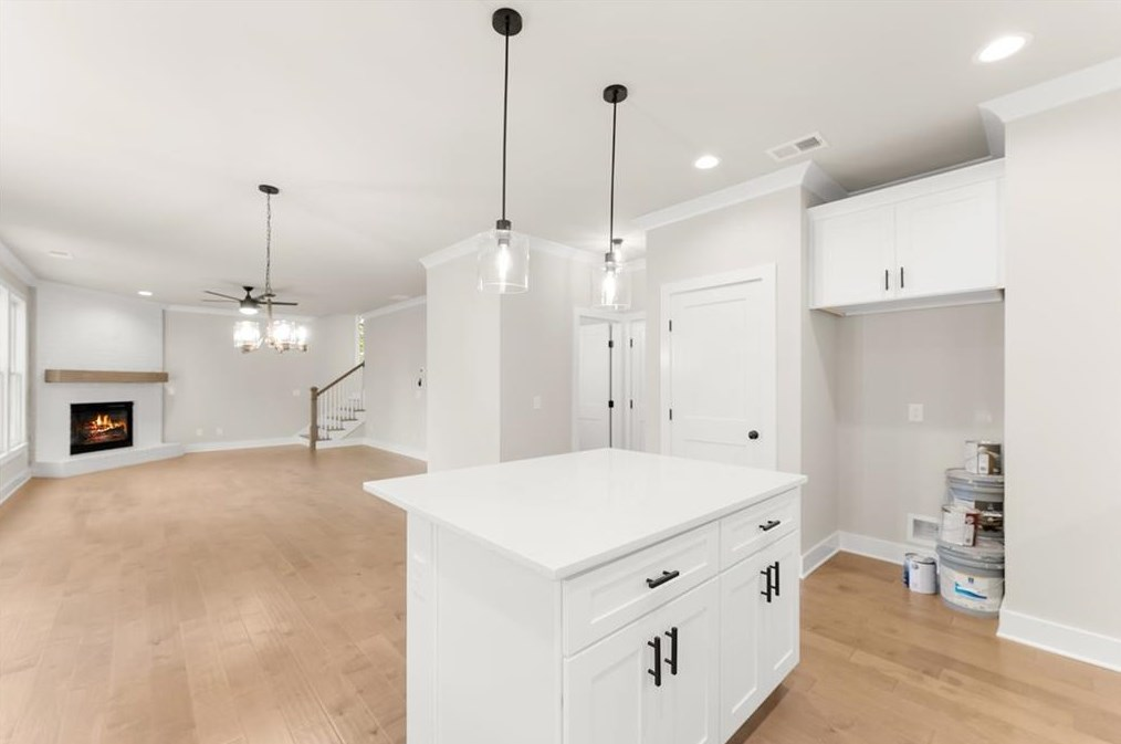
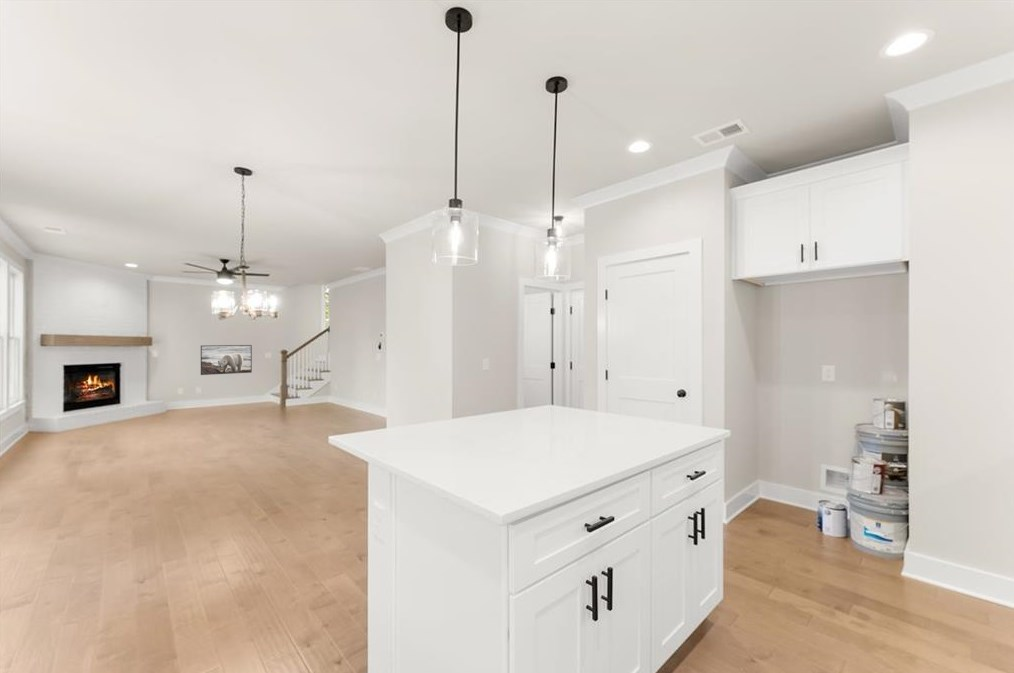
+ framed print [200,344,253,376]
